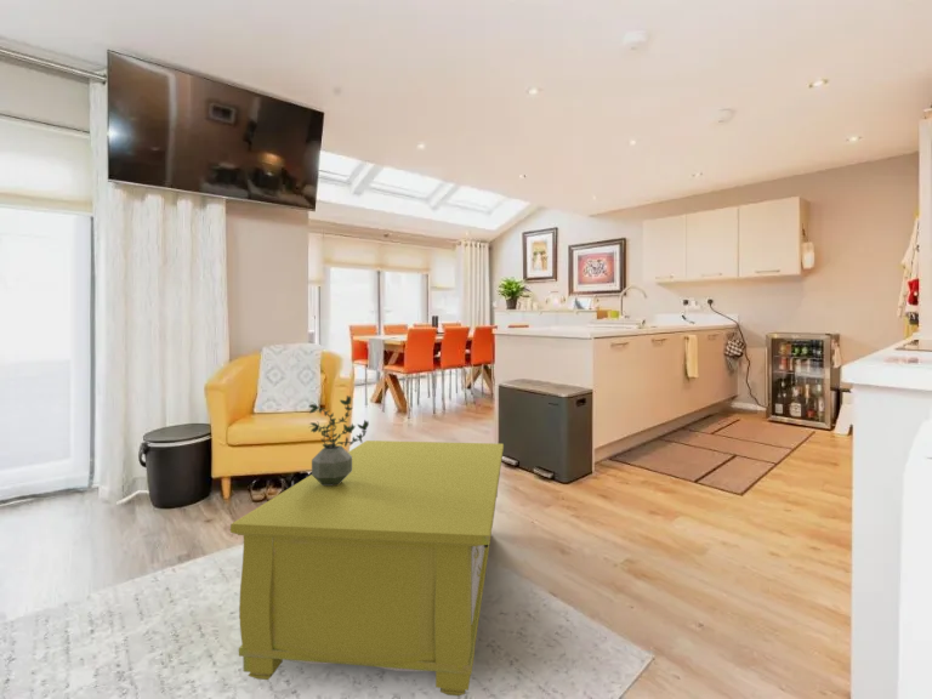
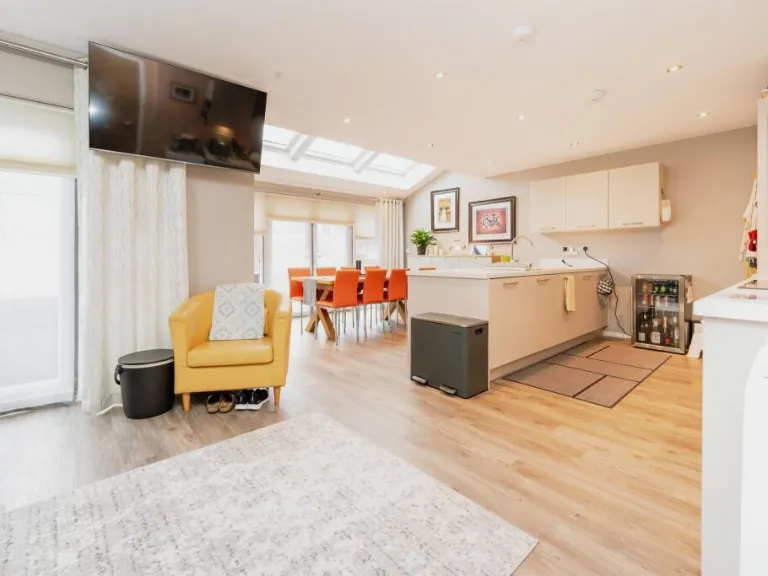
- potted plant [308,394,370,485]
- coffee table [229,439,505,698]
